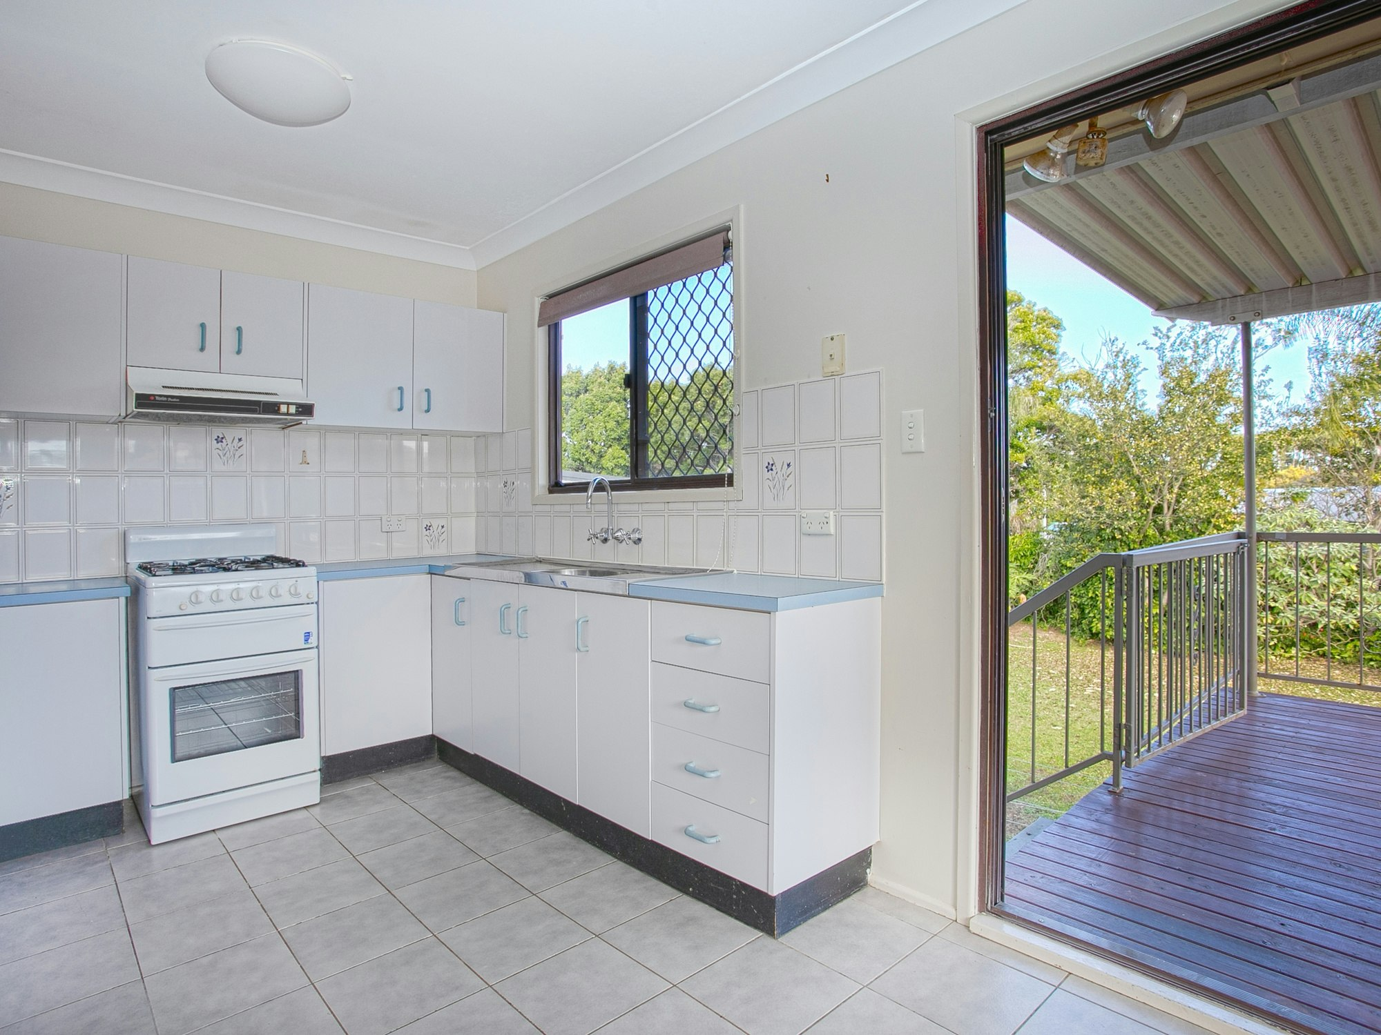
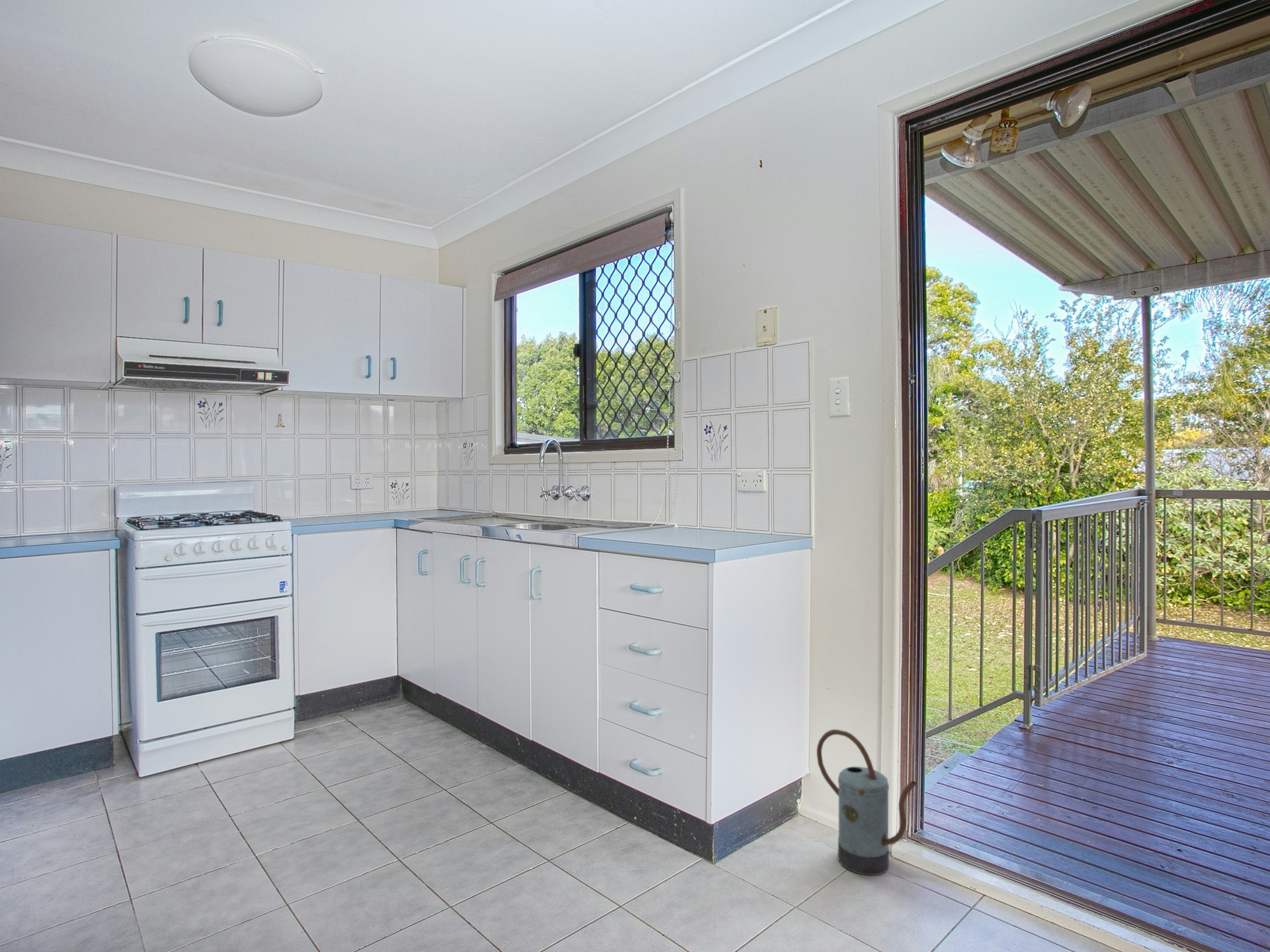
+ watering can [816,729,918,876]
